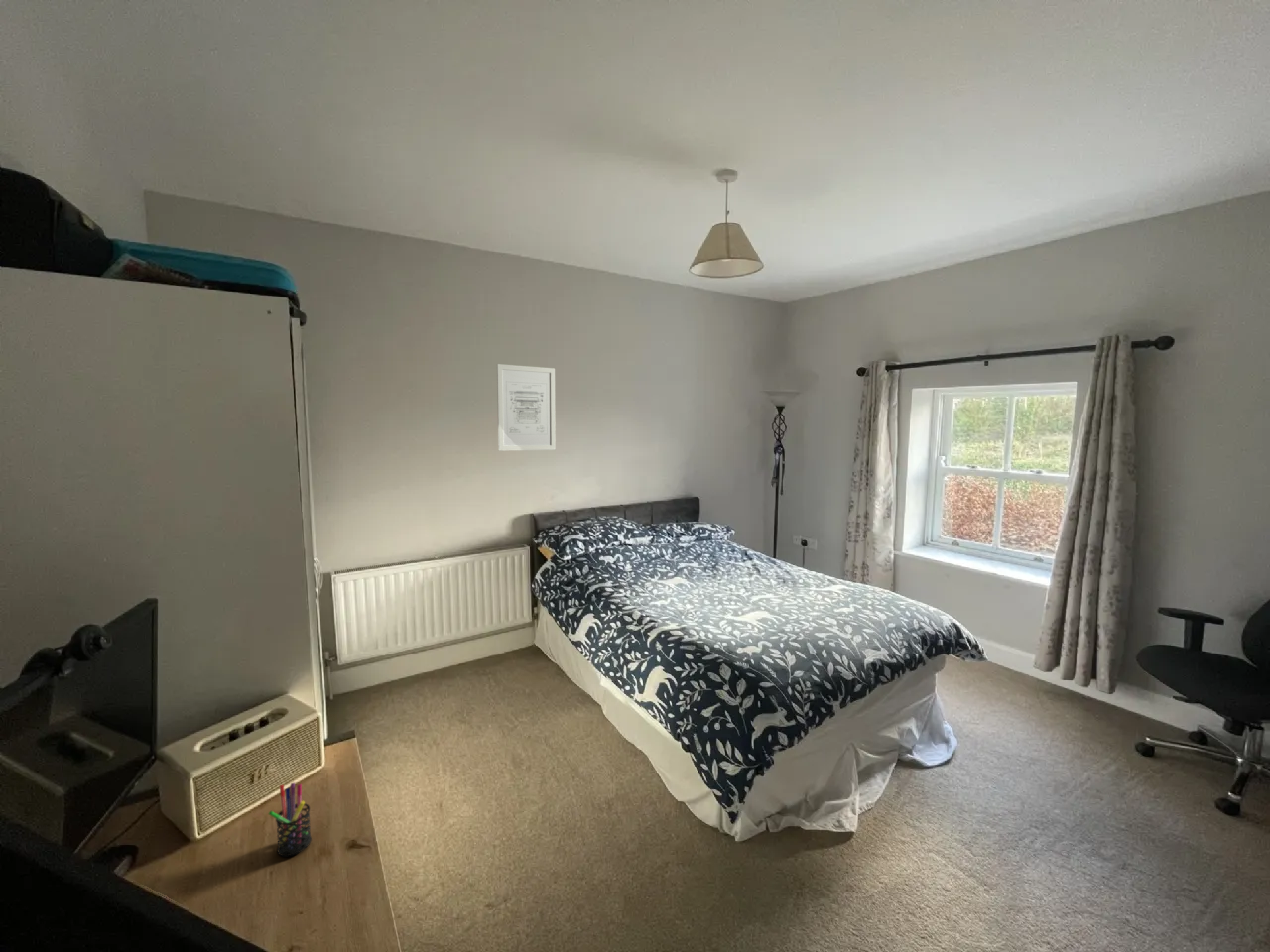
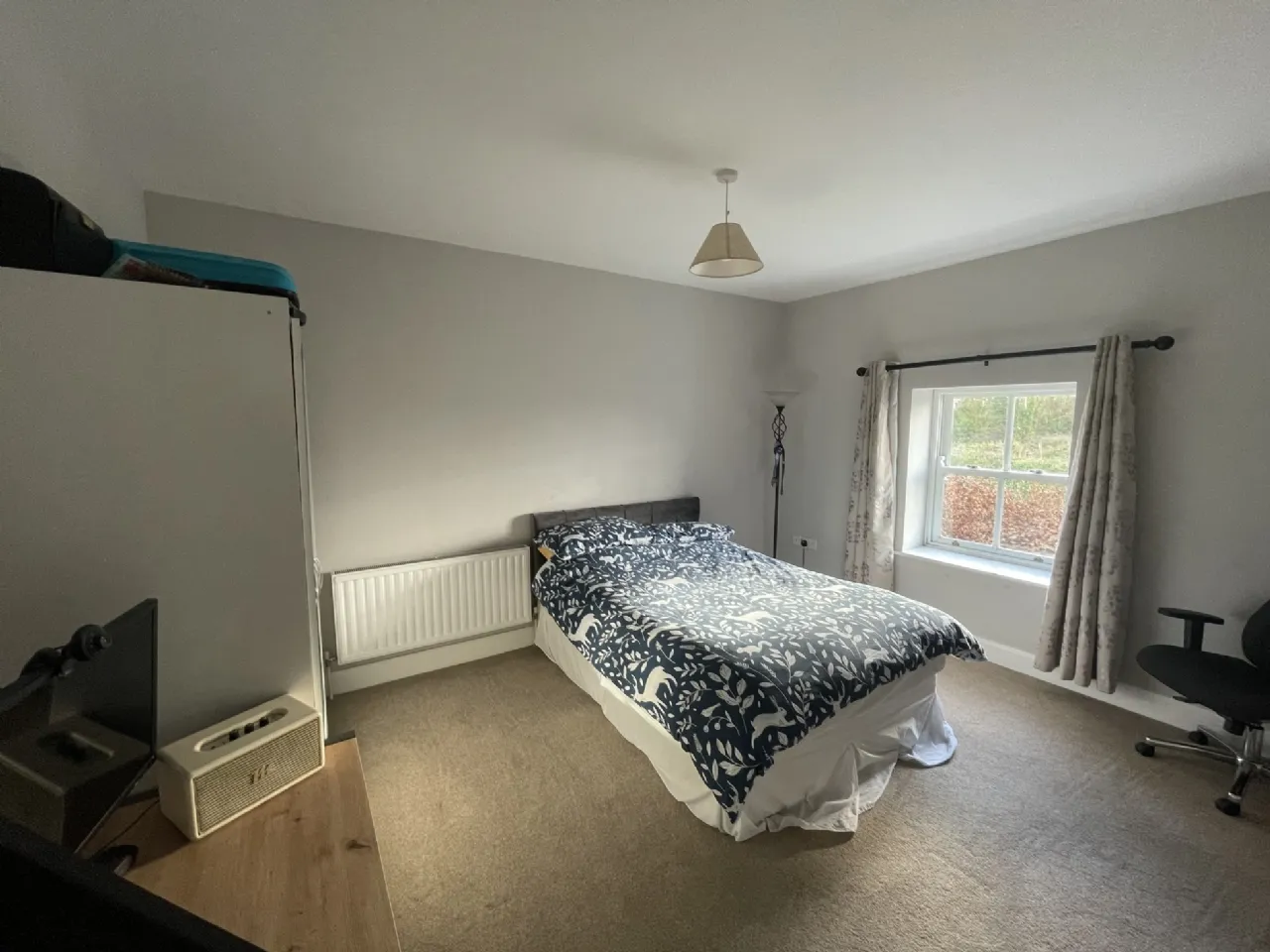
- wall art [496,363,557,452]
- pen holder [268,781,313,857]
